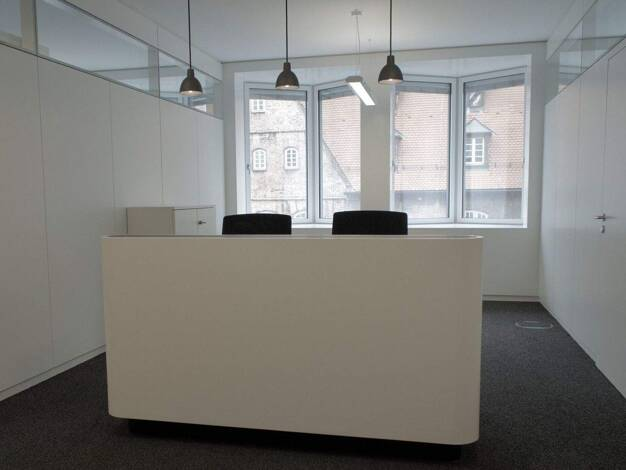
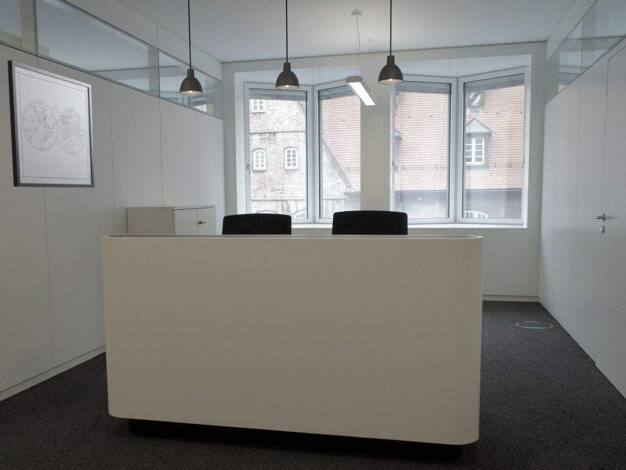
+ wall art [7,59,96,189]
